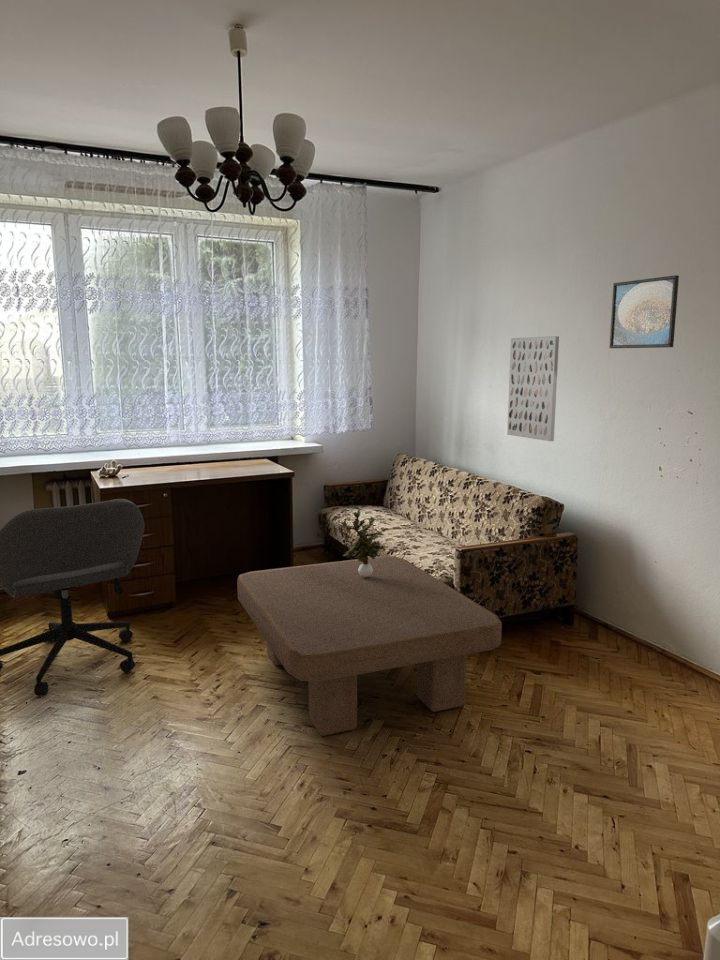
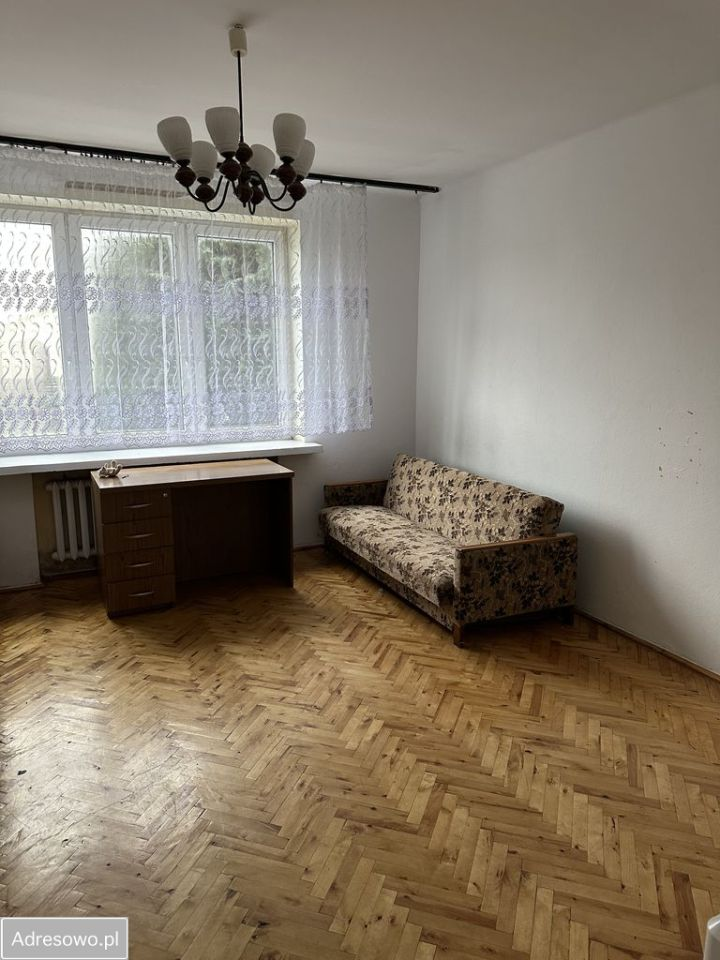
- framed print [609,274,680,349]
- potted plant [337,508,387,577]
- wall art [506,335,560,442]
- coffee table [236,555,503,737]
- office chair [0,498,146,697]
